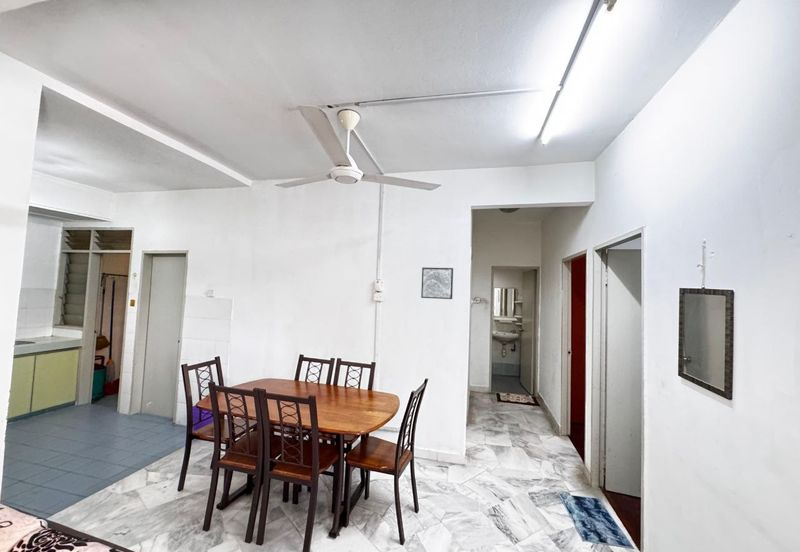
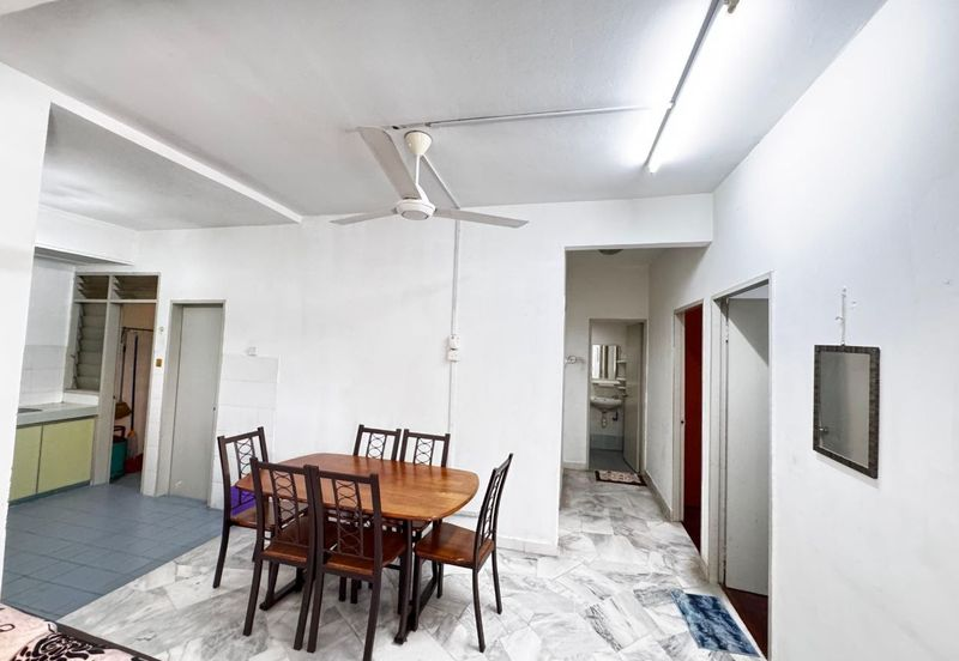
- wall art [420,266,454,300]
